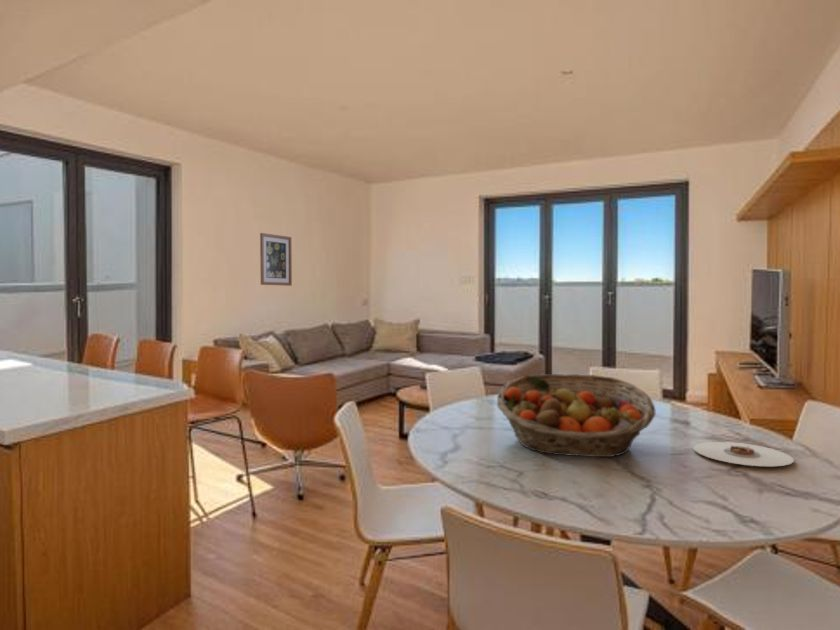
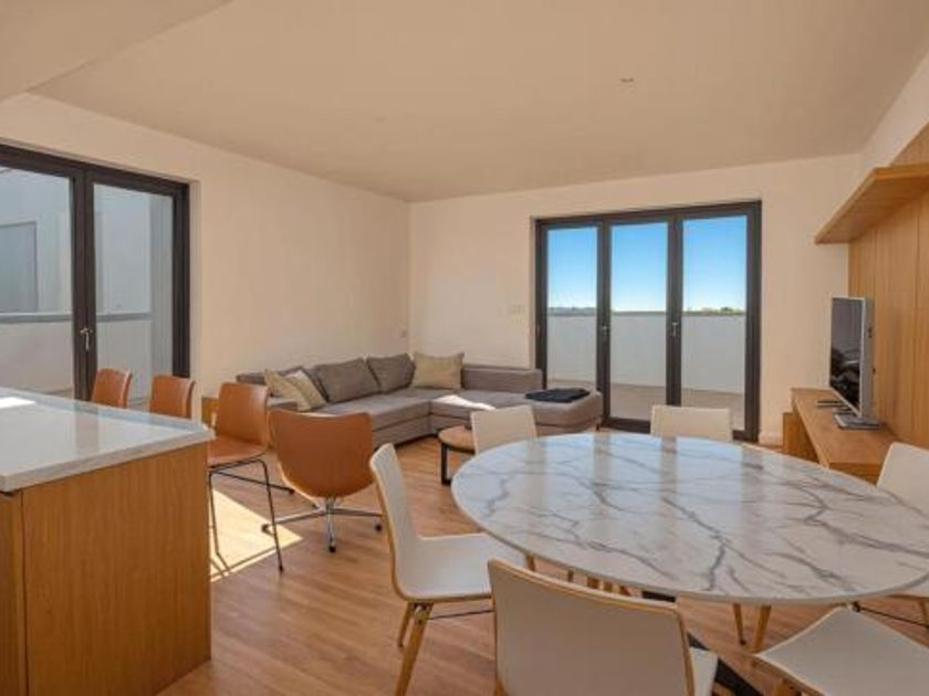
- plate [692,441,795,467]
- wall art [259,232,293,287]
- fruit basket [496,373,657,458]
